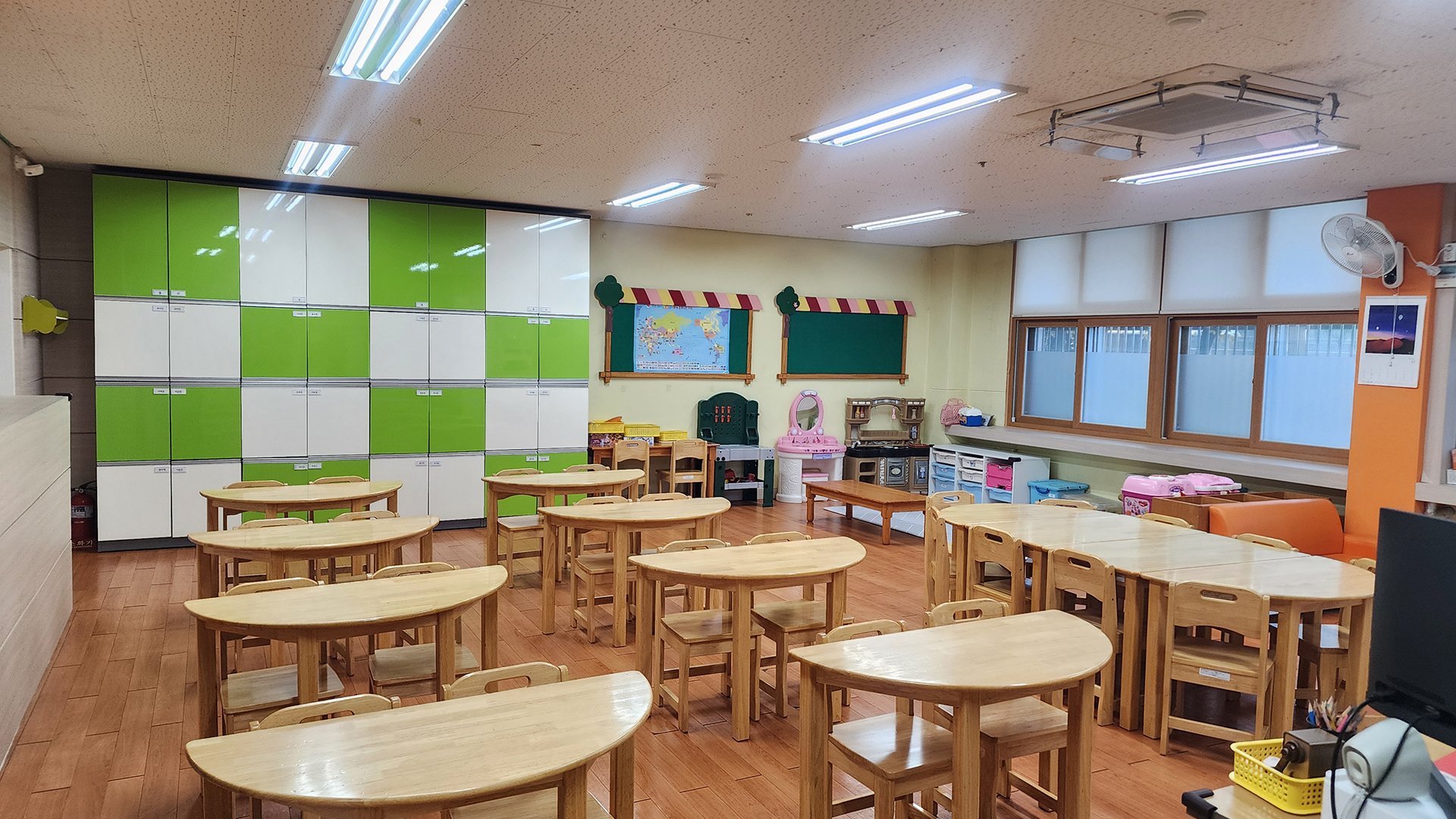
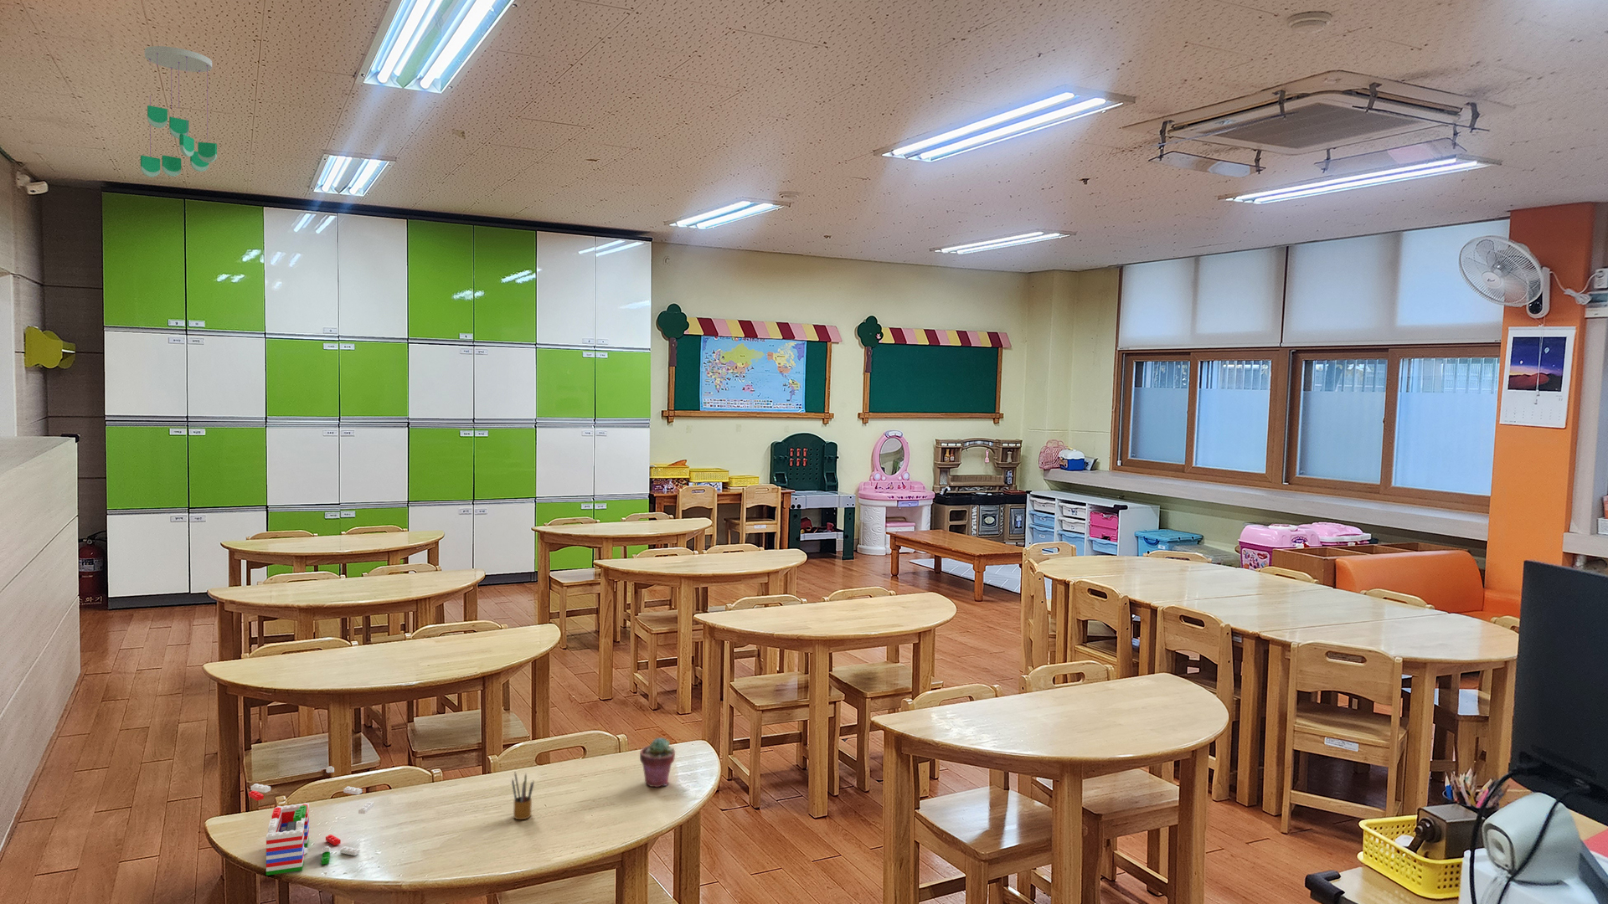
+ ceiling mobile [140,45,218,179]
+ toy blocks [247,766,374,876]
+ potted succulent [639,736,676,788]
+ pencil box [511,772,536,820]
